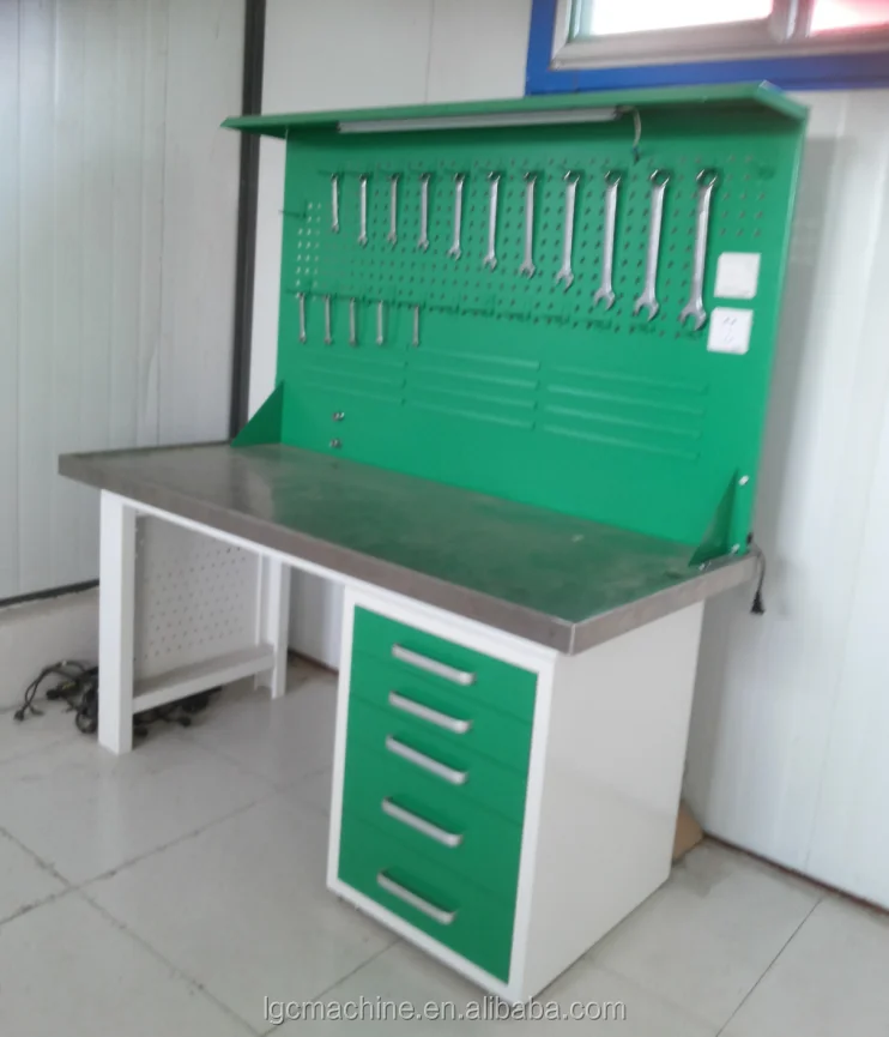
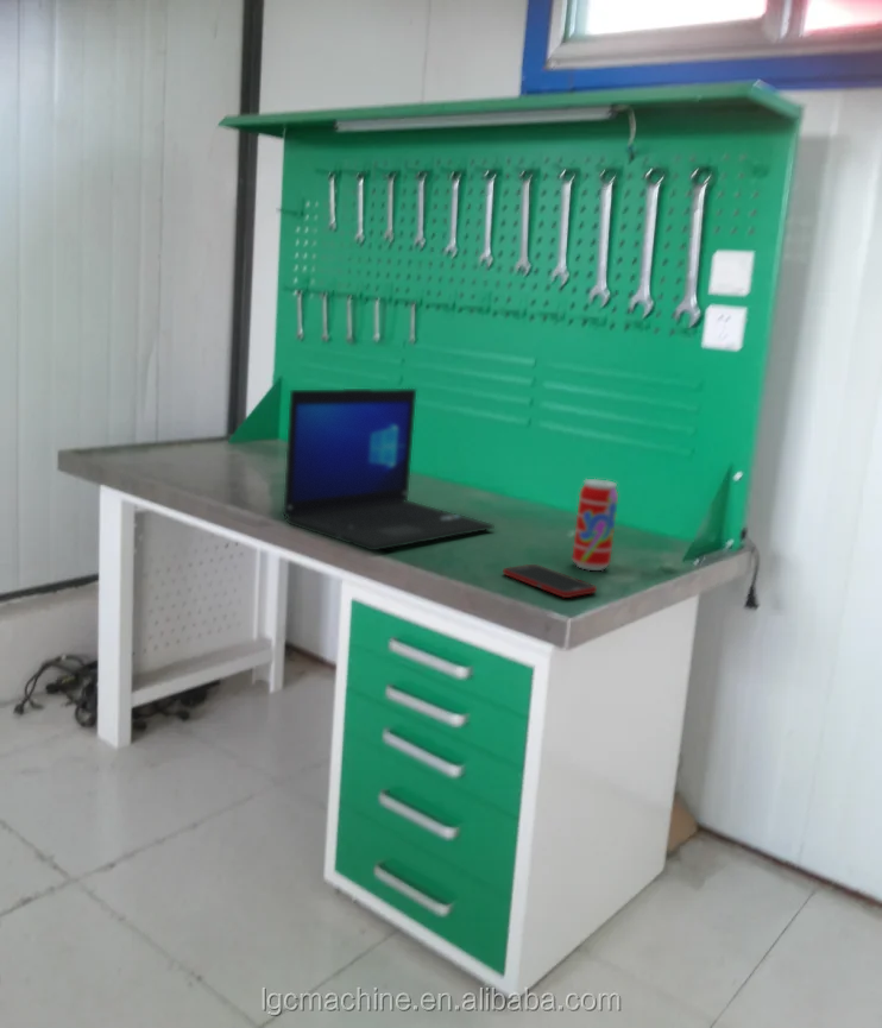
+ beverage can [572,478,619,572]
+ cell phone [502,563,598,599]
+ laptop [282,387,496,551]
